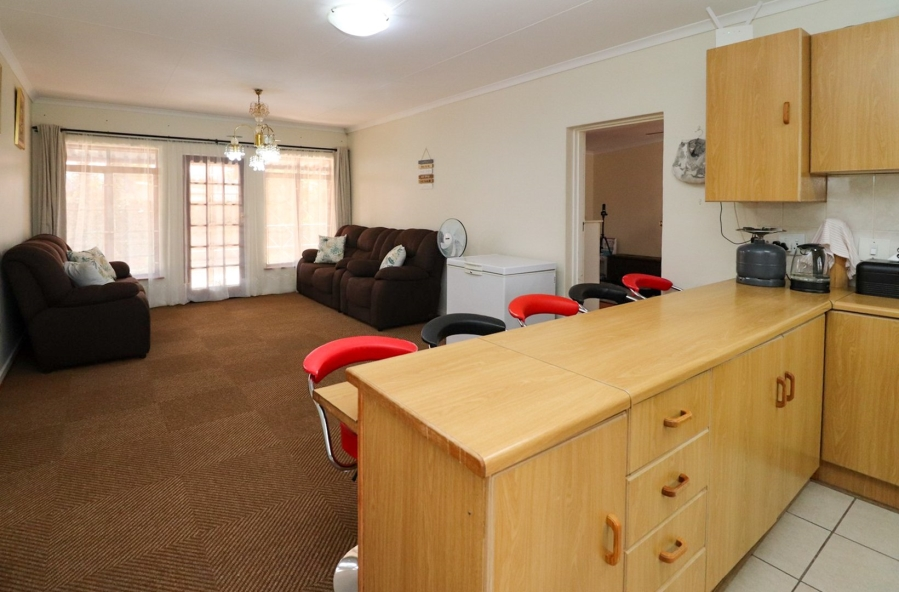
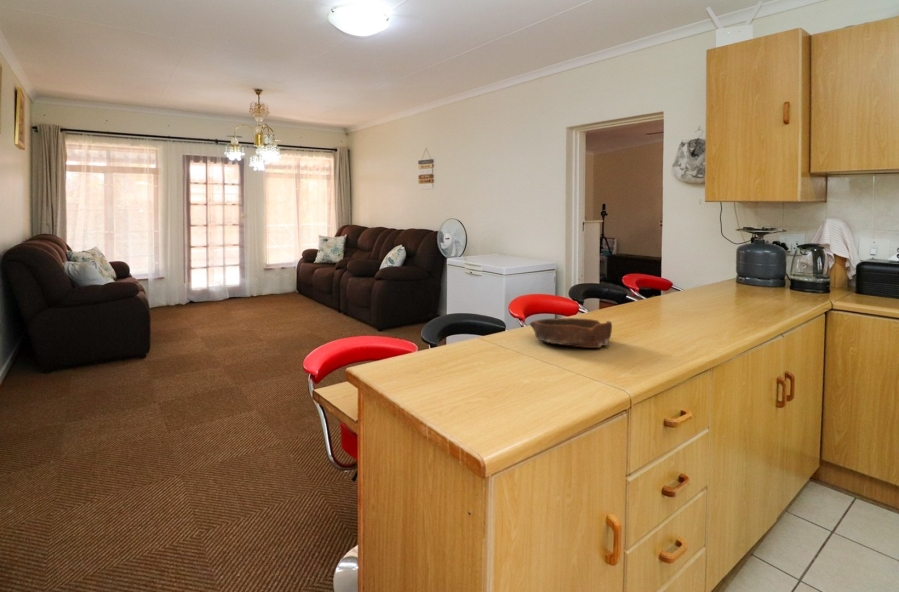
+ bowl [529,317,613,349]
